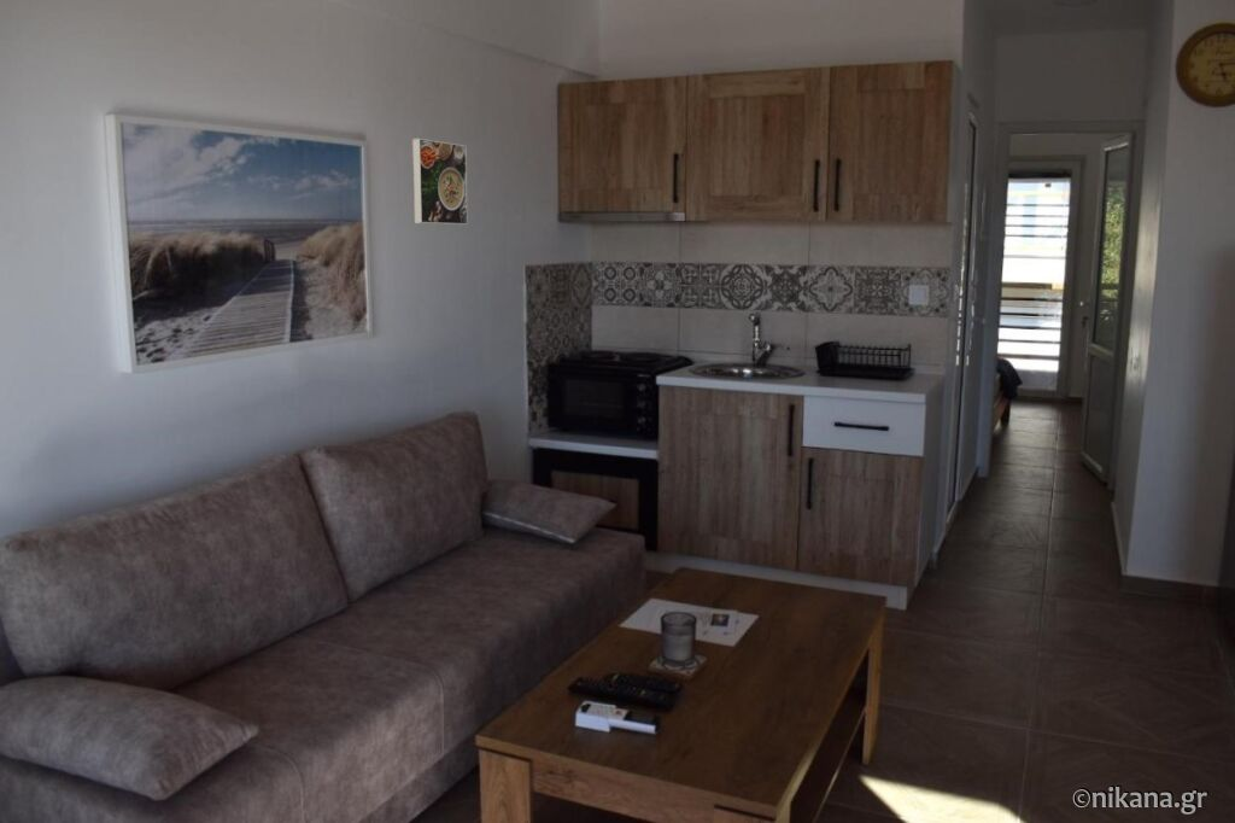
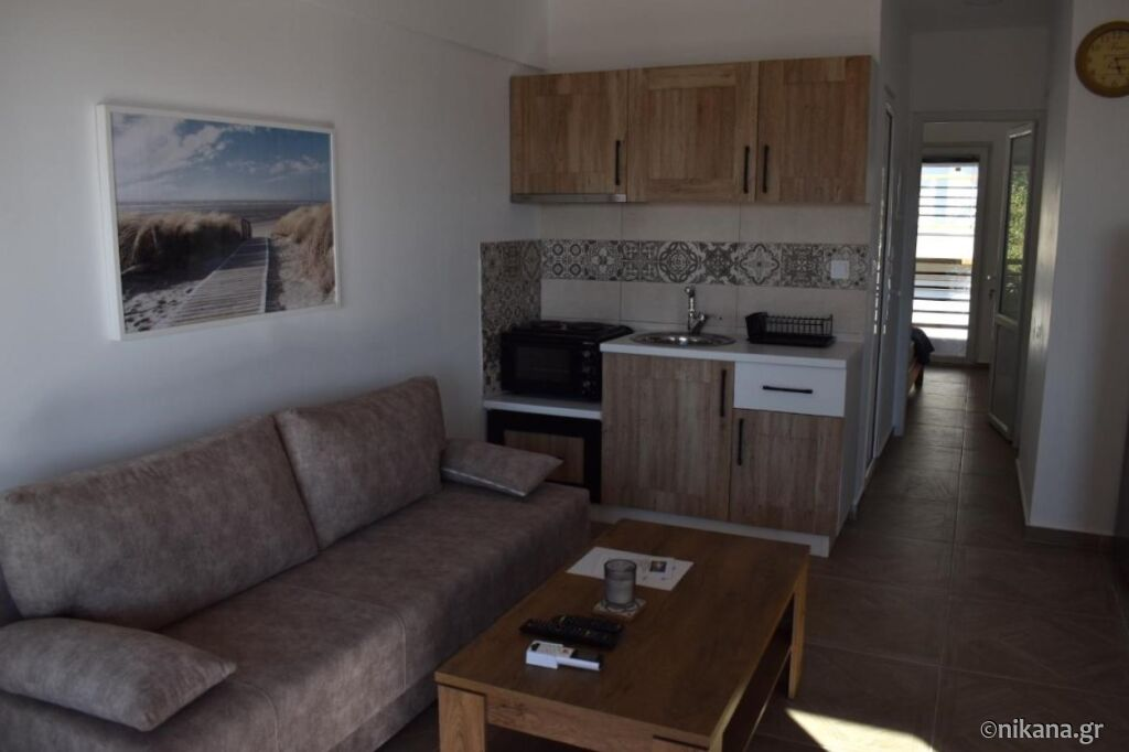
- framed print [411,138,469,226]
